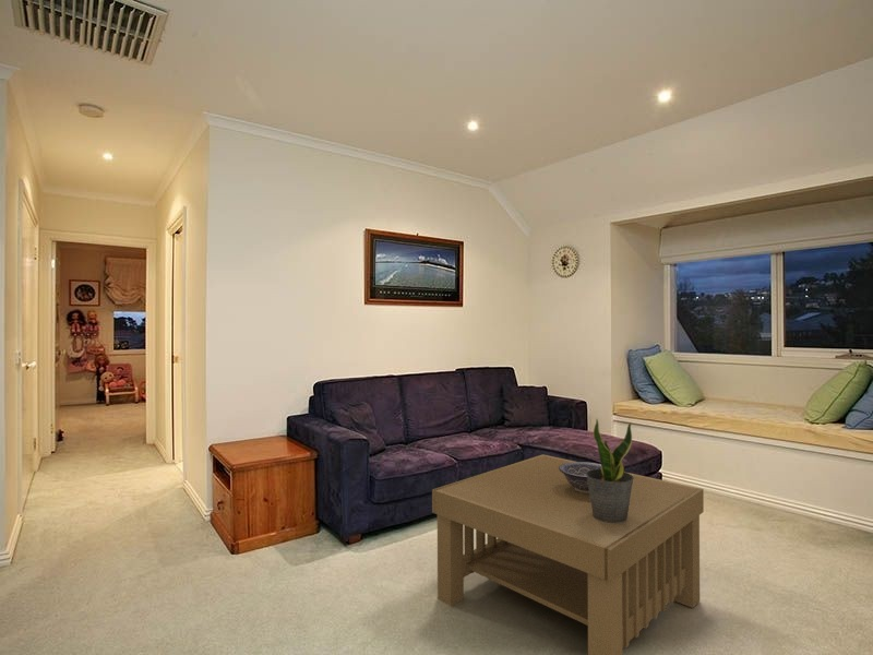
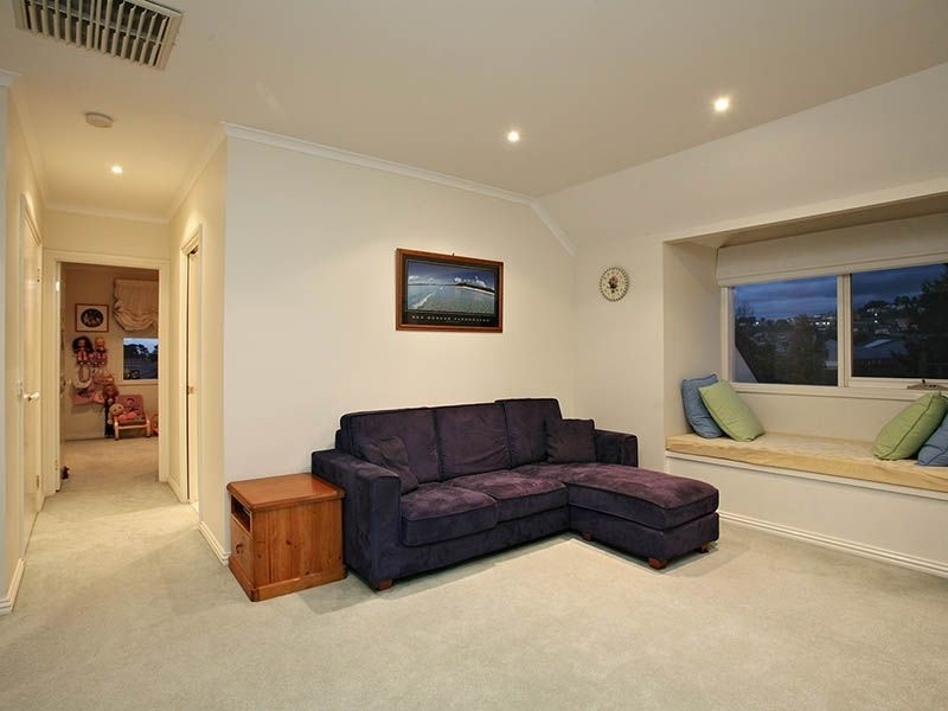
- coffee table [431,453,705,655]
- decorative bowl [559,461,602,493]
- potted plant [586,418,634,523]
